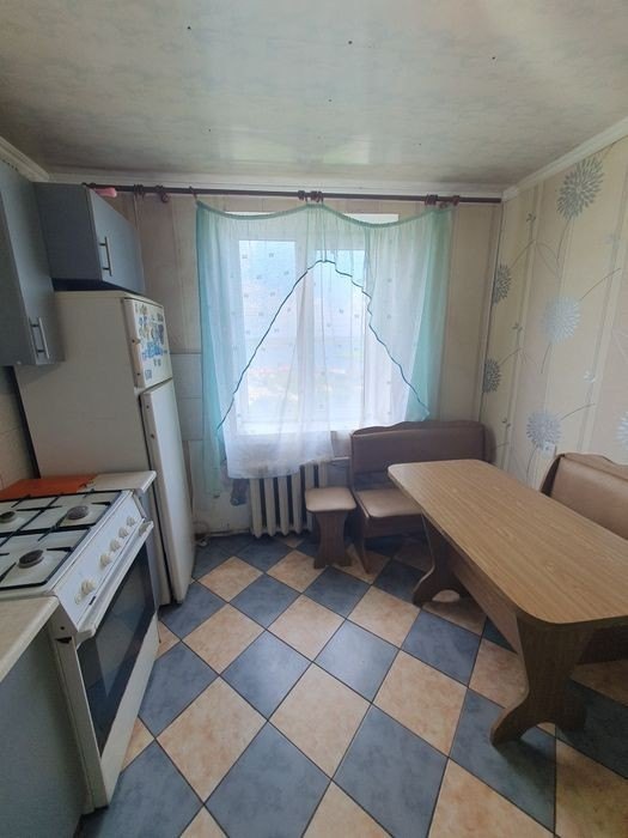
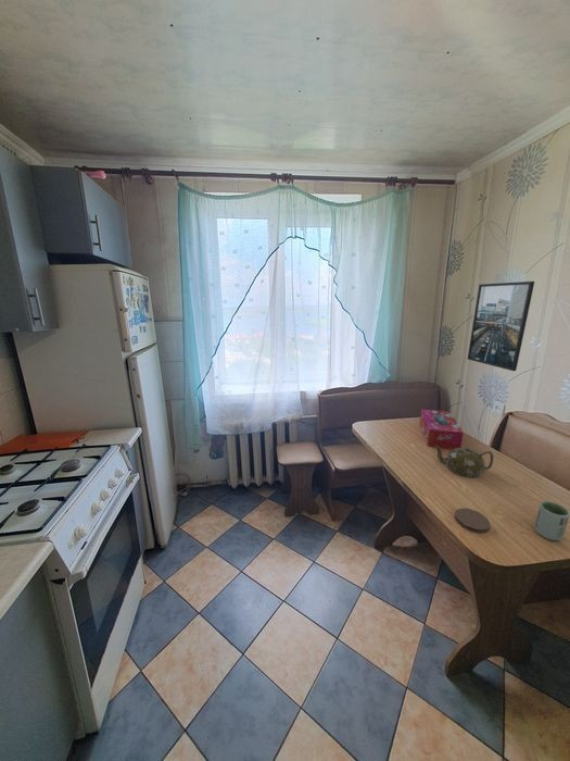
+ cup [533,500,570,541]
+ teapot [433,446,494,478]
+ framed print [467,280,535,372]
+ tissue box [419,408,465,450]
+ coaster [454,507,491,534]
